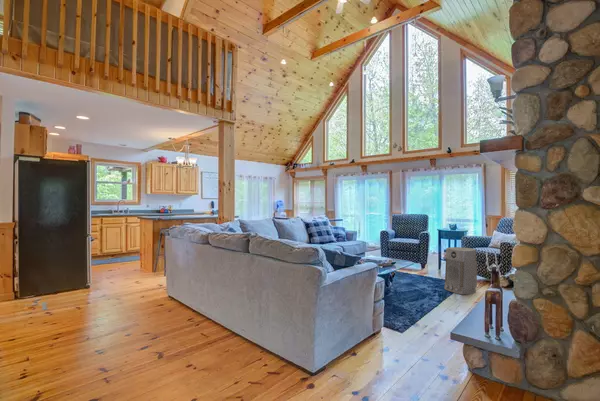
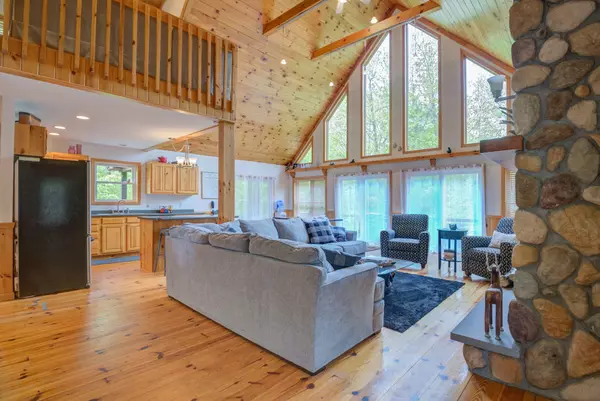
- air purifier [443,246,478,295]
